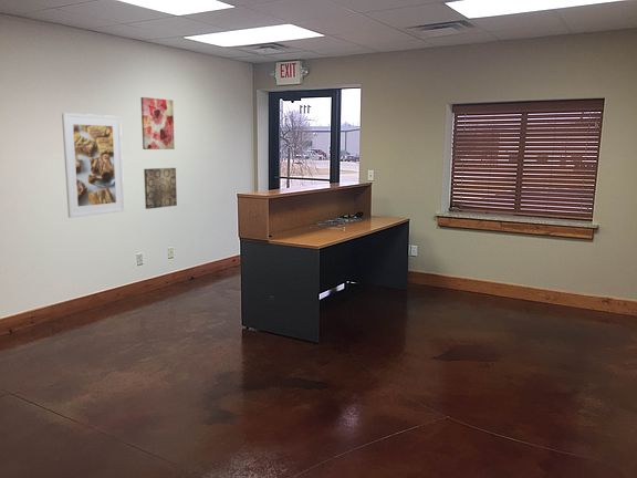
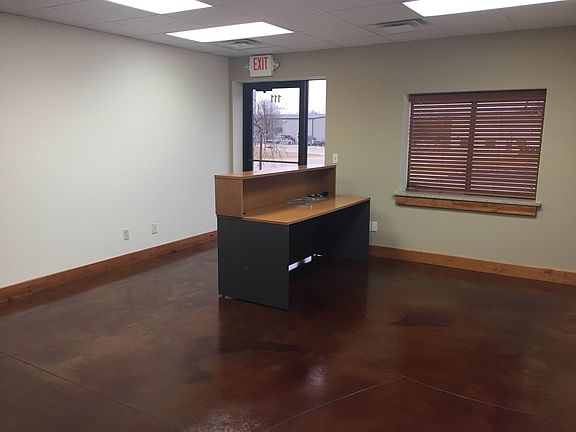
- wall art [143,167,178,210]
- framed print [61,112,126,219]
- wall art [139,96,176,150]
